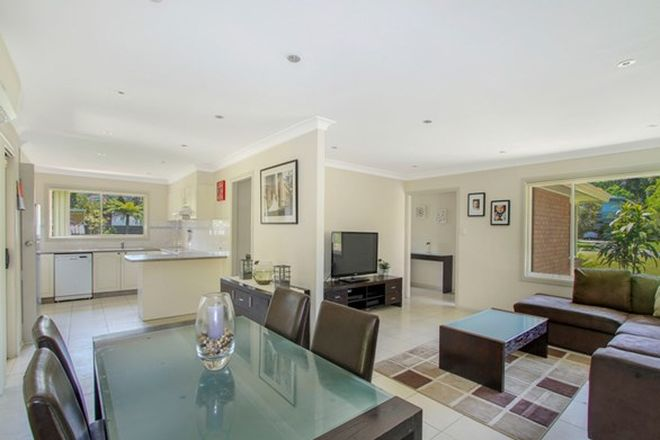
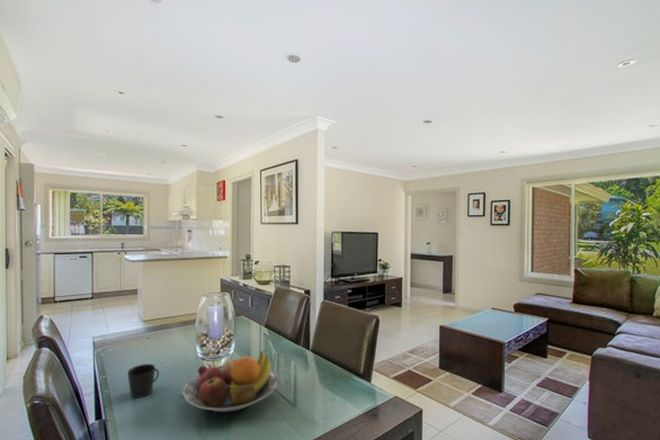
+ fruit bowl [182,350,279,412]
+ cup [127,363,160,399]
